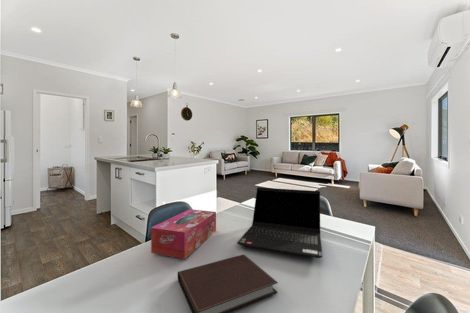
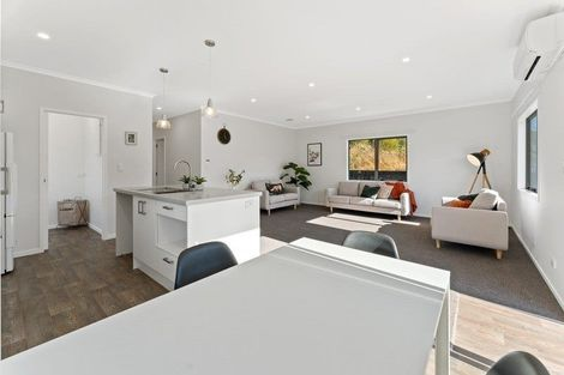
- laptop computer [236,186,323,259]
- notebook [177,254,279,313]
- tissue box [150,208,217,260]
